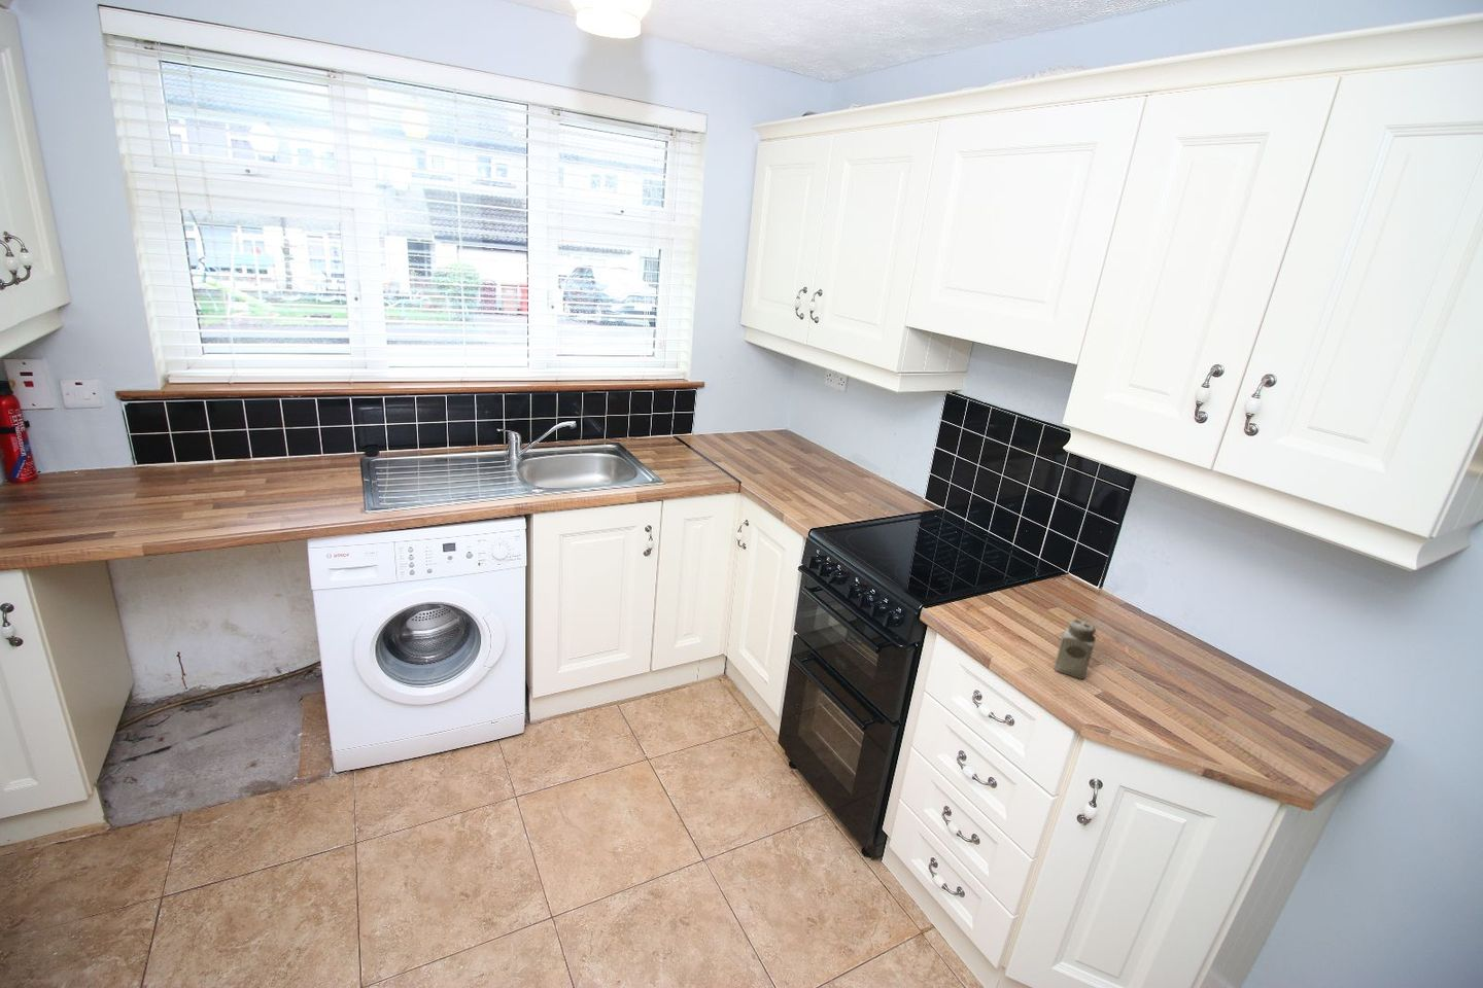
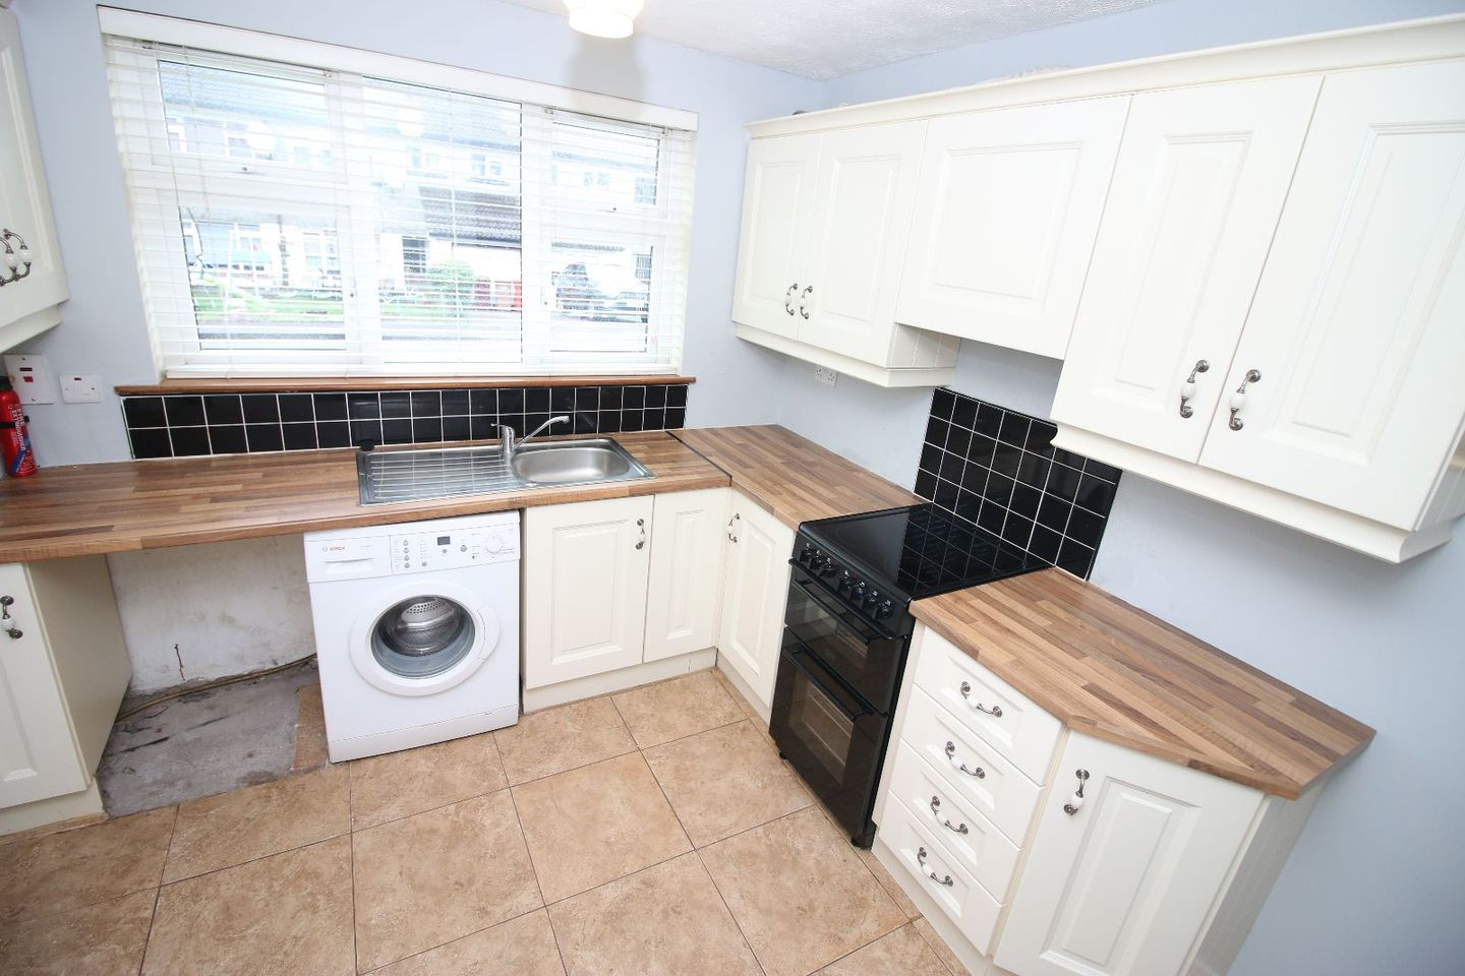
- salt shaker [1054,619,1097,680]
